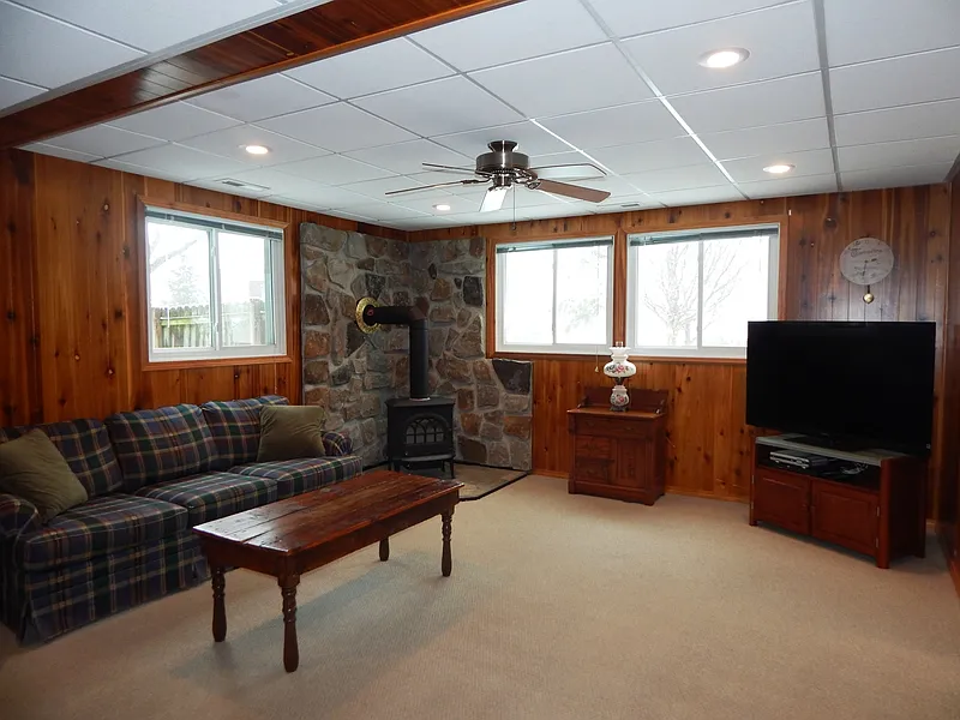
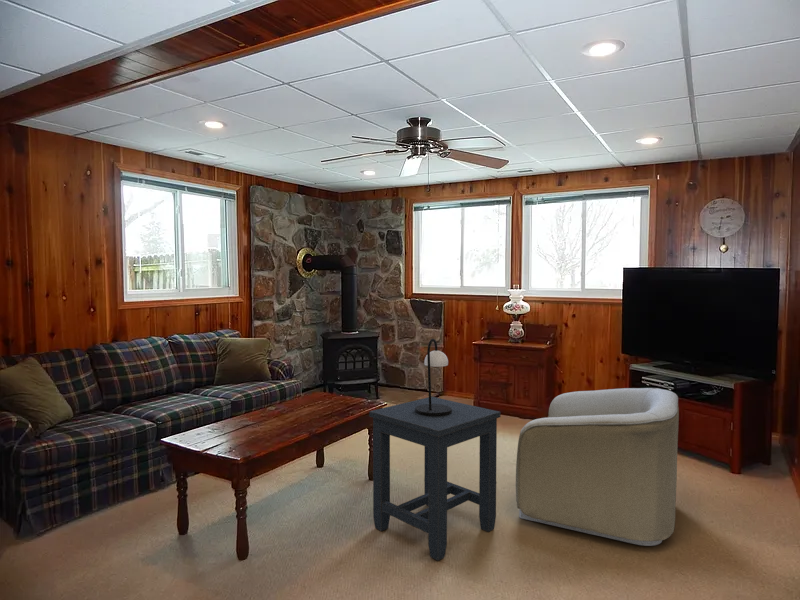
+ table lamp [415,338,452,417]
+ armchair [515,387,680,547]
+ side table [368,396,502,562]
